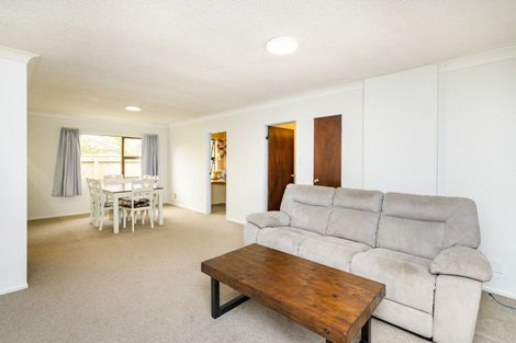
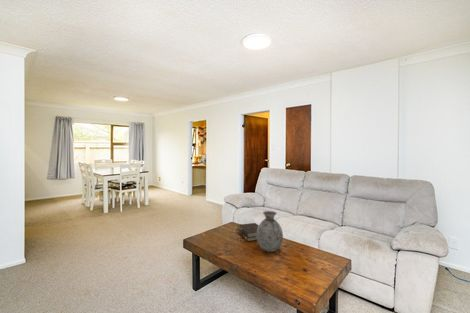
+ bible [236,222,259,242]
+ vase [256,210,284,253]
